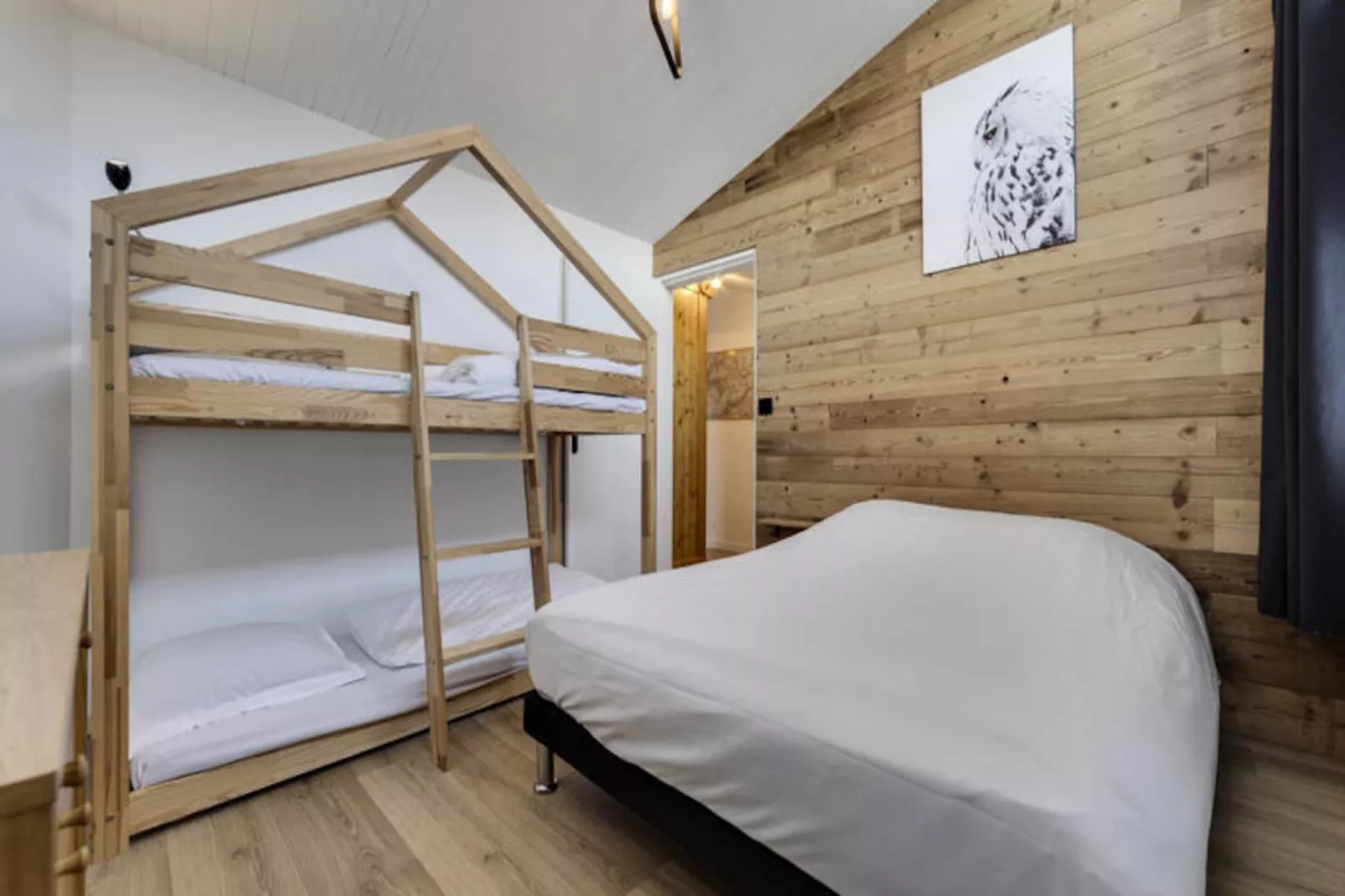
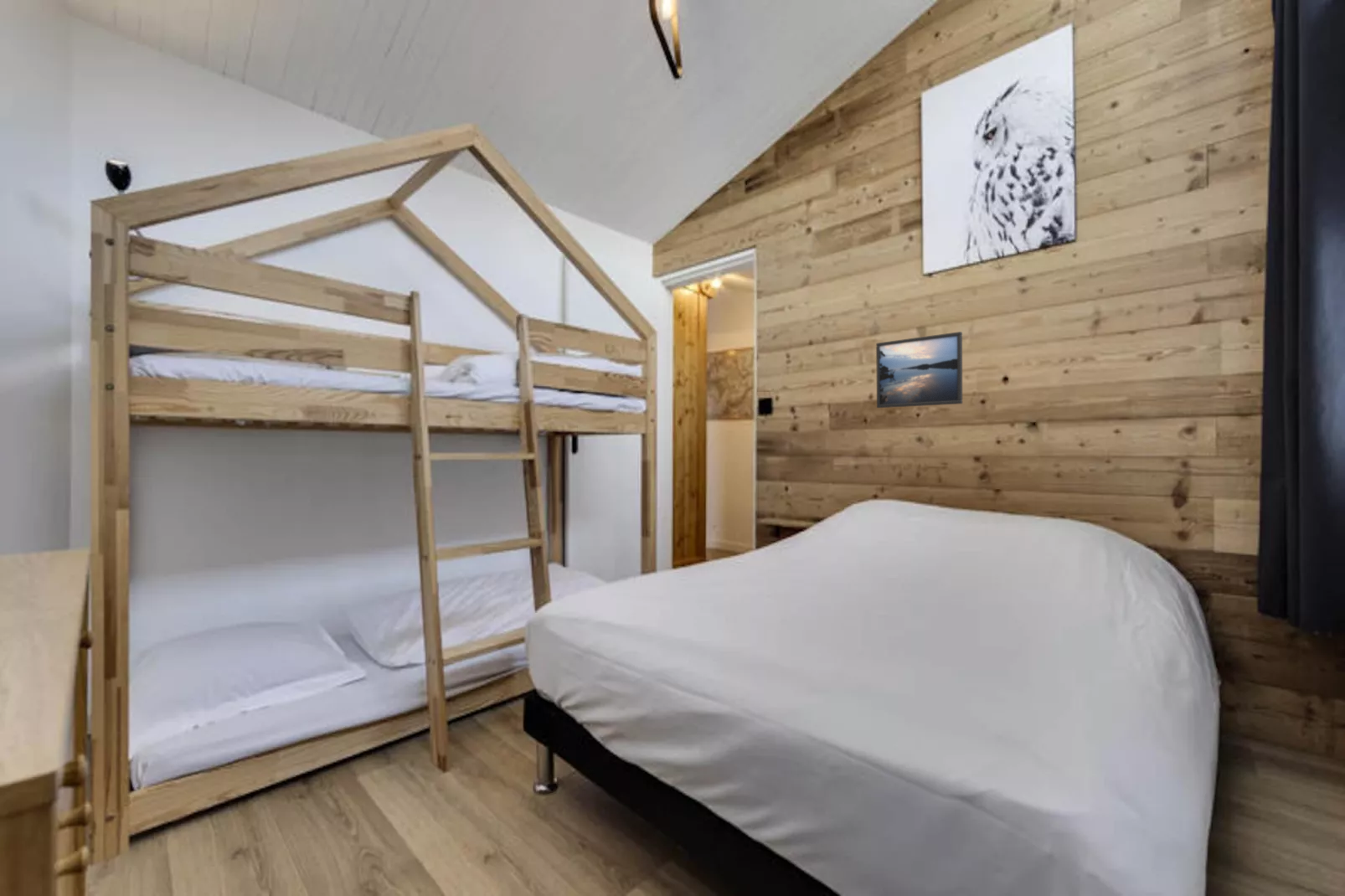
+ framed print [875,331,963,409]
